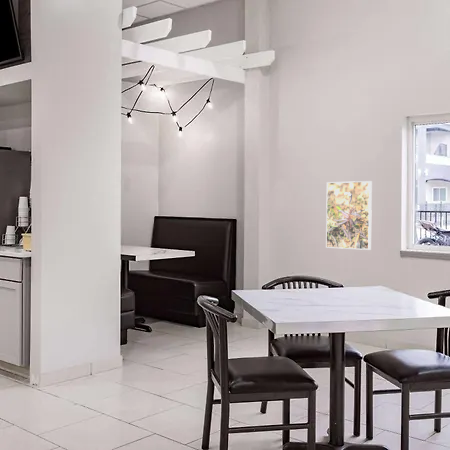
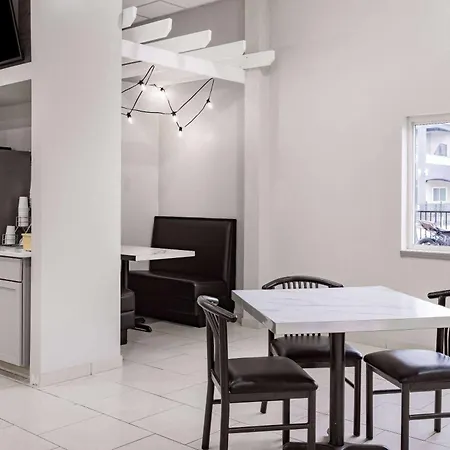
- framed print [325,180,373,251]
